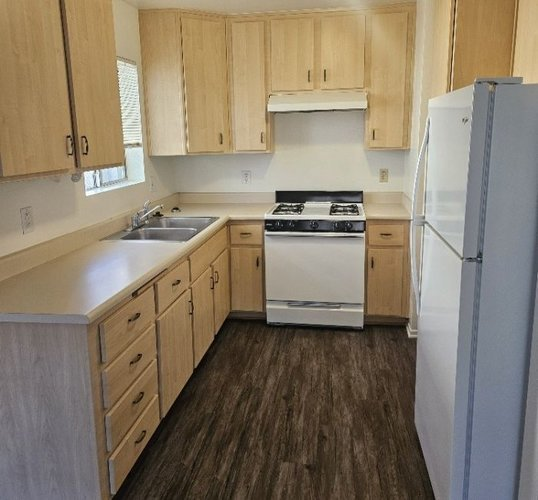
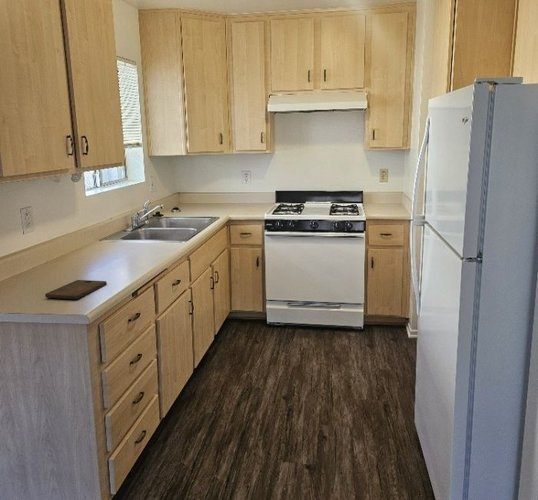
+ cutting board [44,279,108,300]
